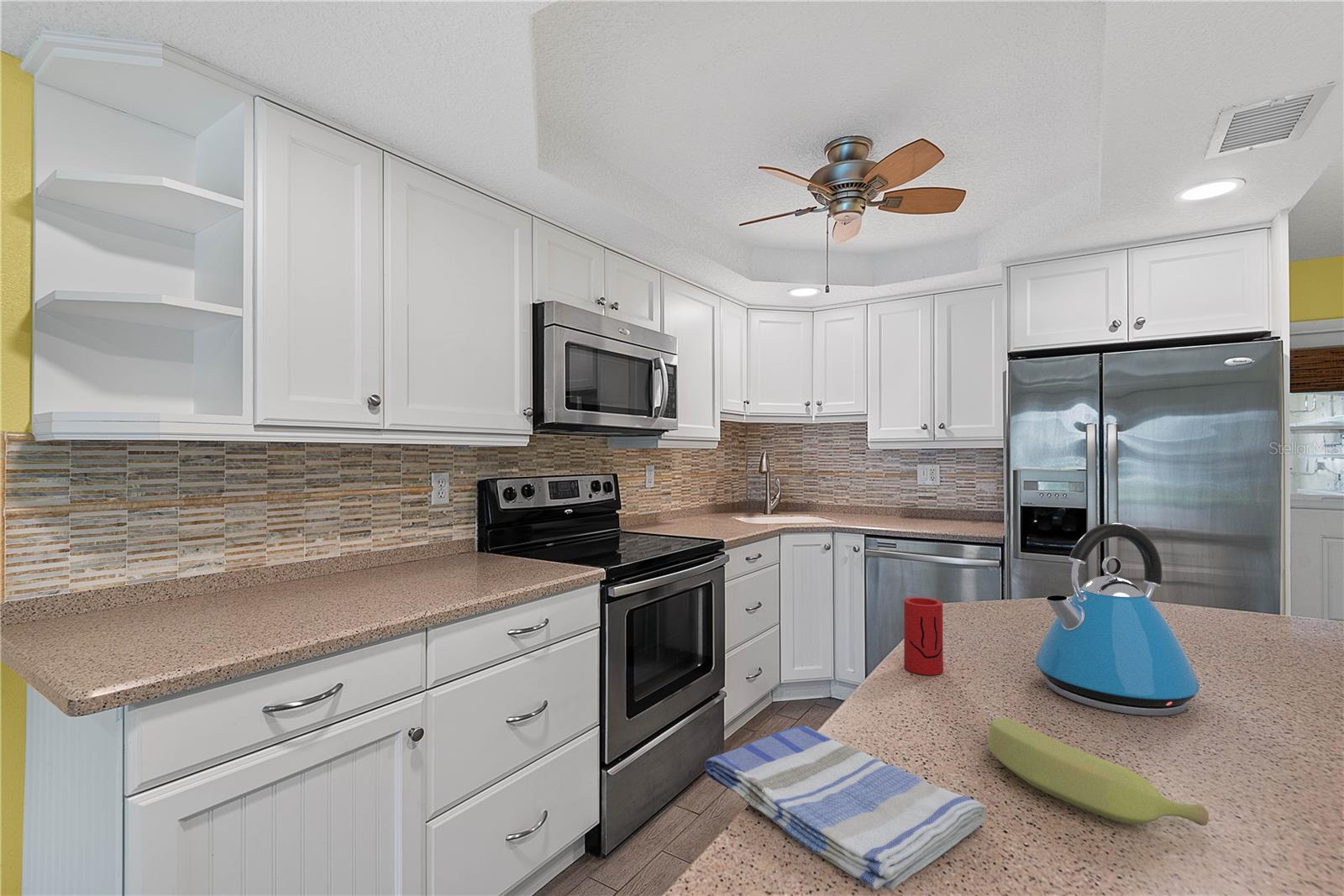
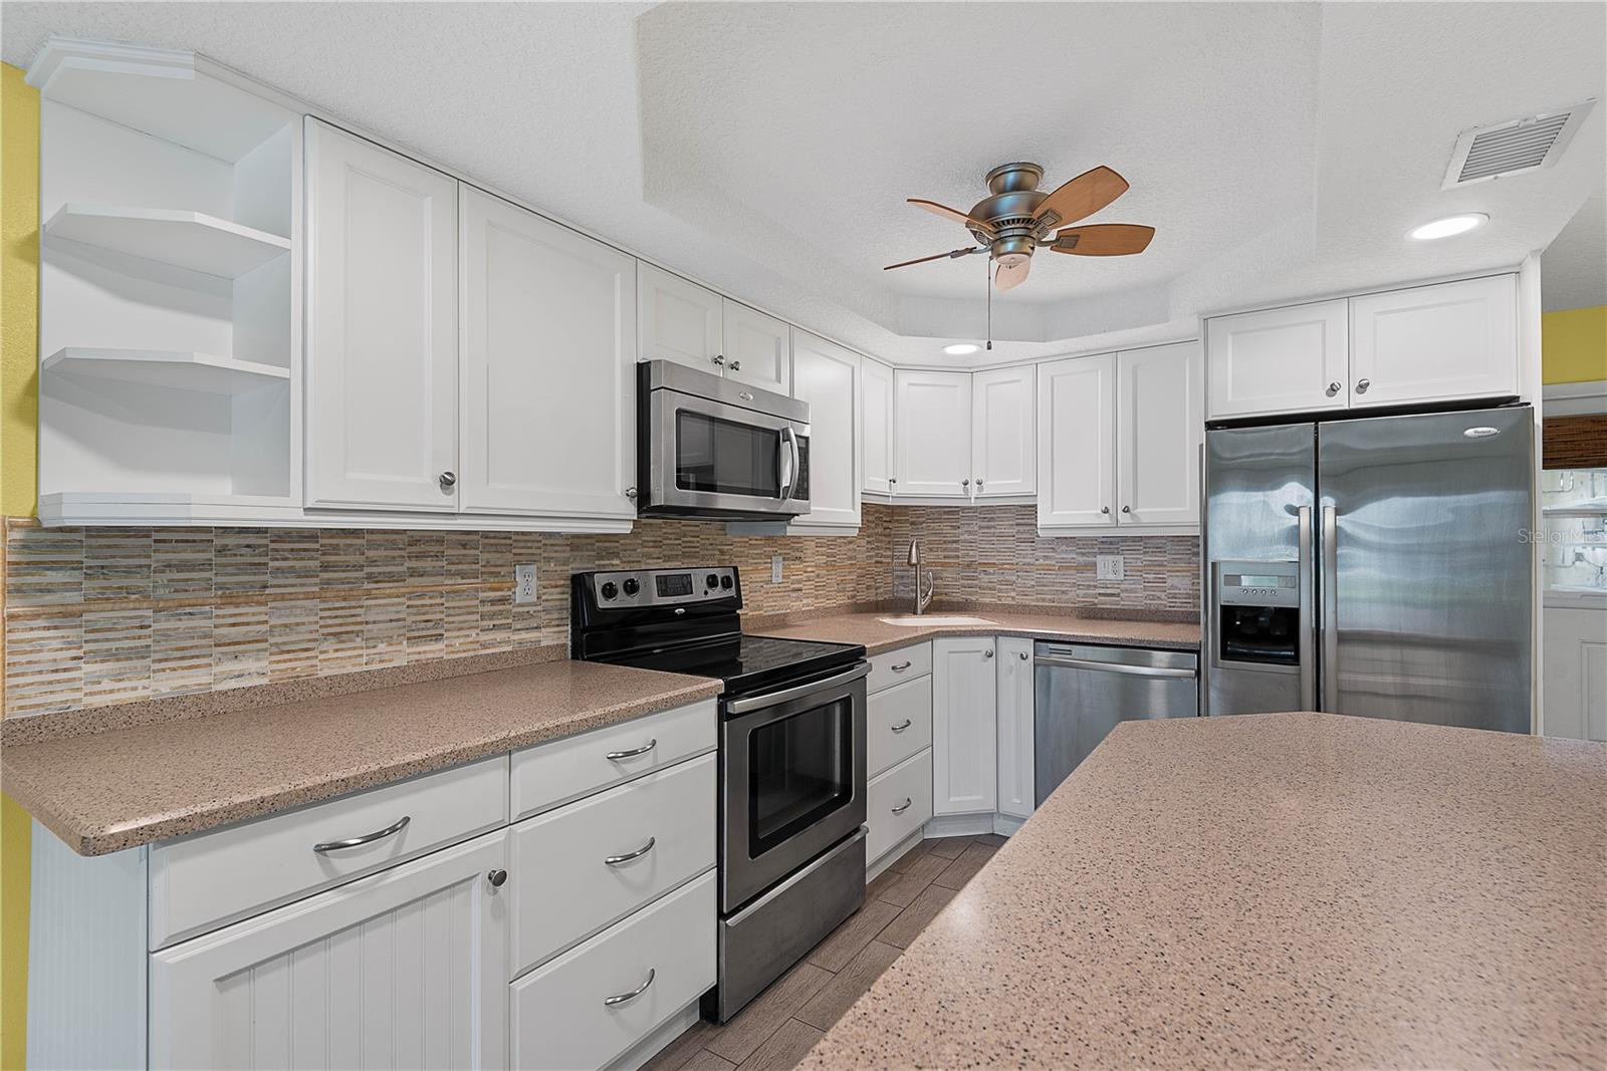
- kettle [1034,522,1200,717]
- cup [903,596,944,676]
- dish towel [704,725,987,891]
- banana [987,717,1210,826]
